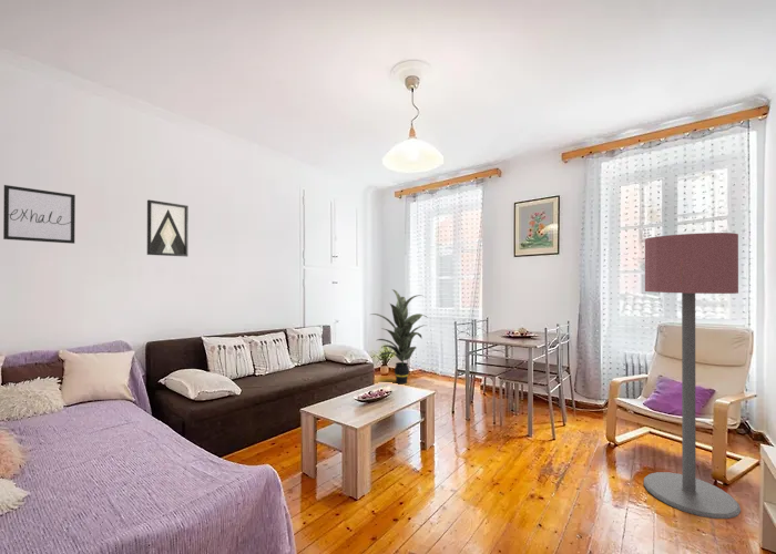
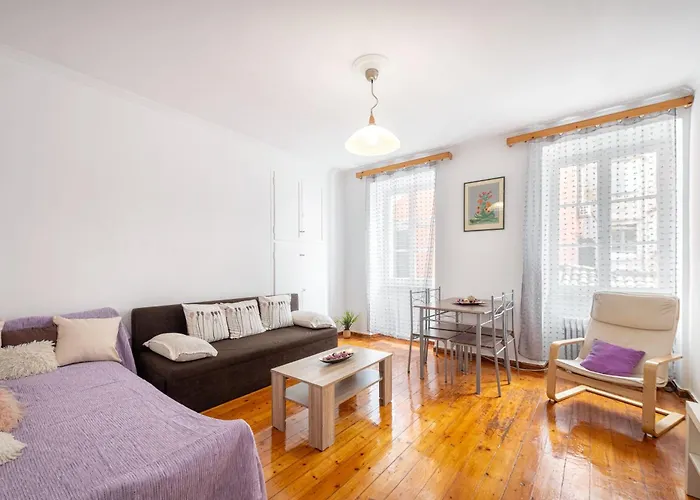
- indoor plant [370,288,429,386]
- wall art [146,198,190,258]
- floor lamp [643,232,742,520]
- wall art [2,184,76,245]
